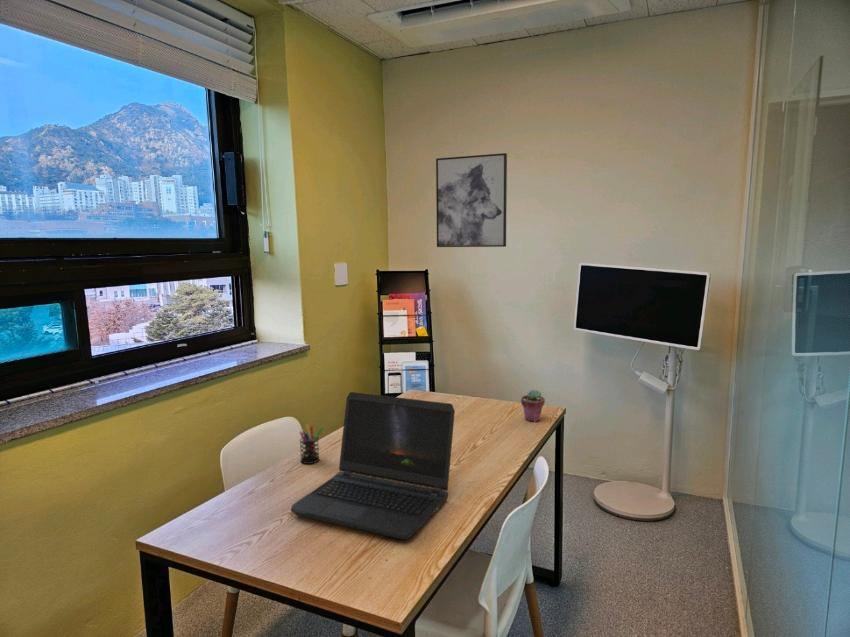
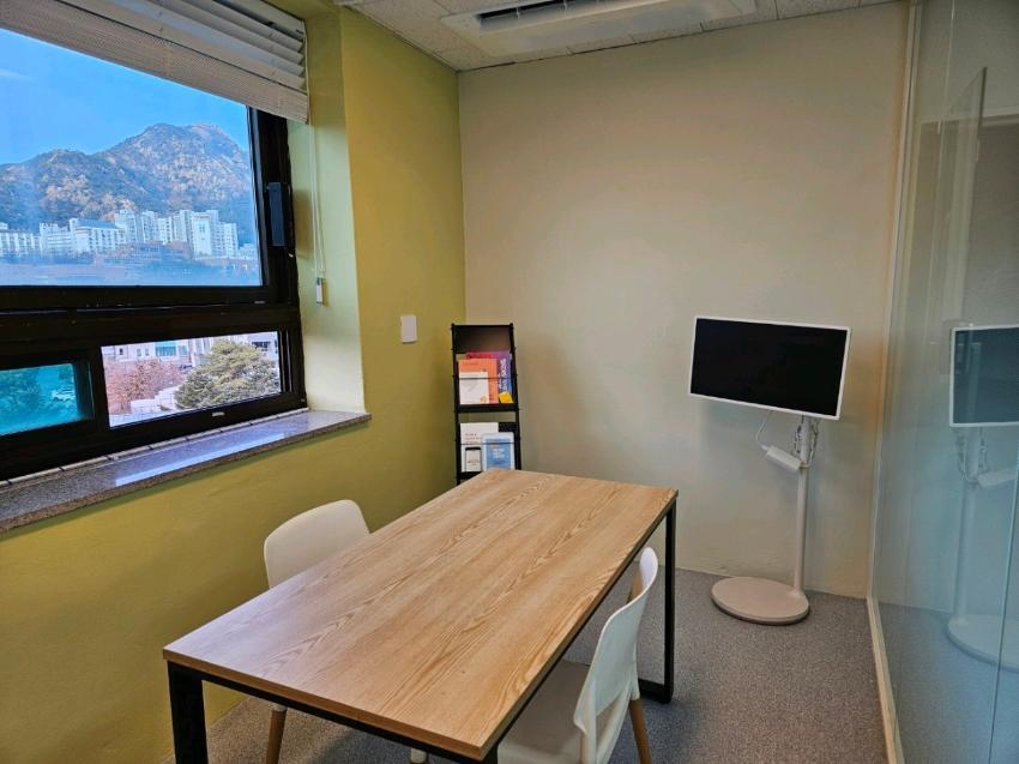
- laptop computer [290,391,456,541]
- potted succulent [520,389,546,423]
- wall art [435,152,508,248]
- pen holder [299,423,324,465]
